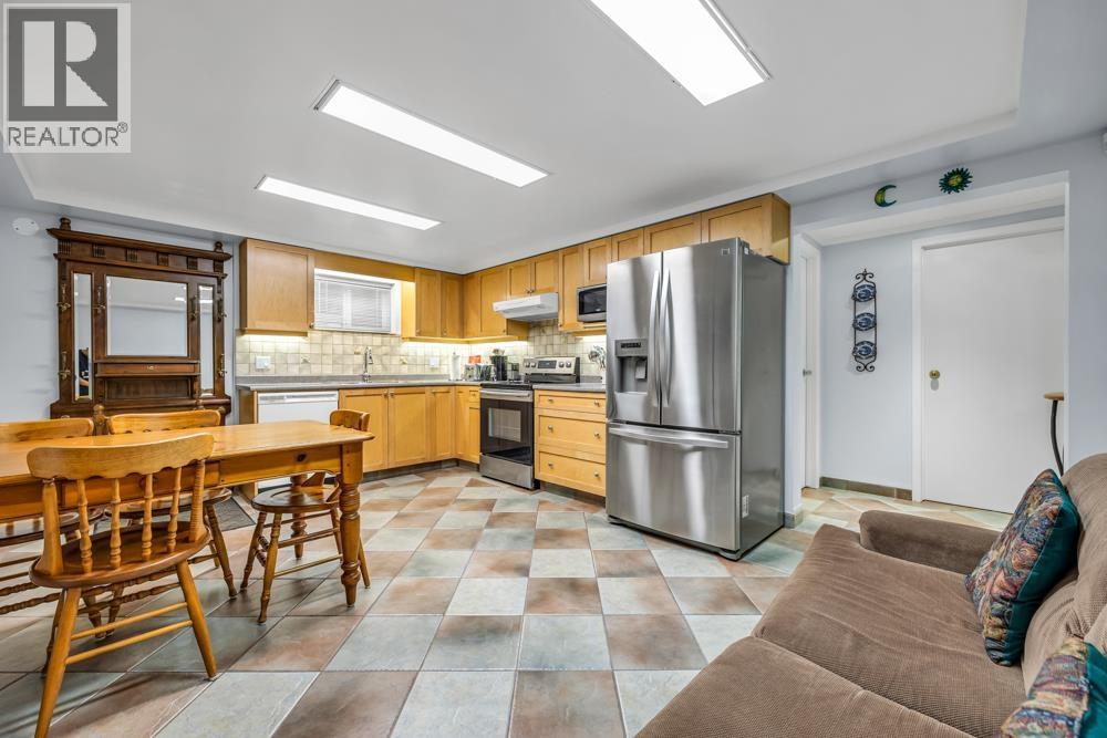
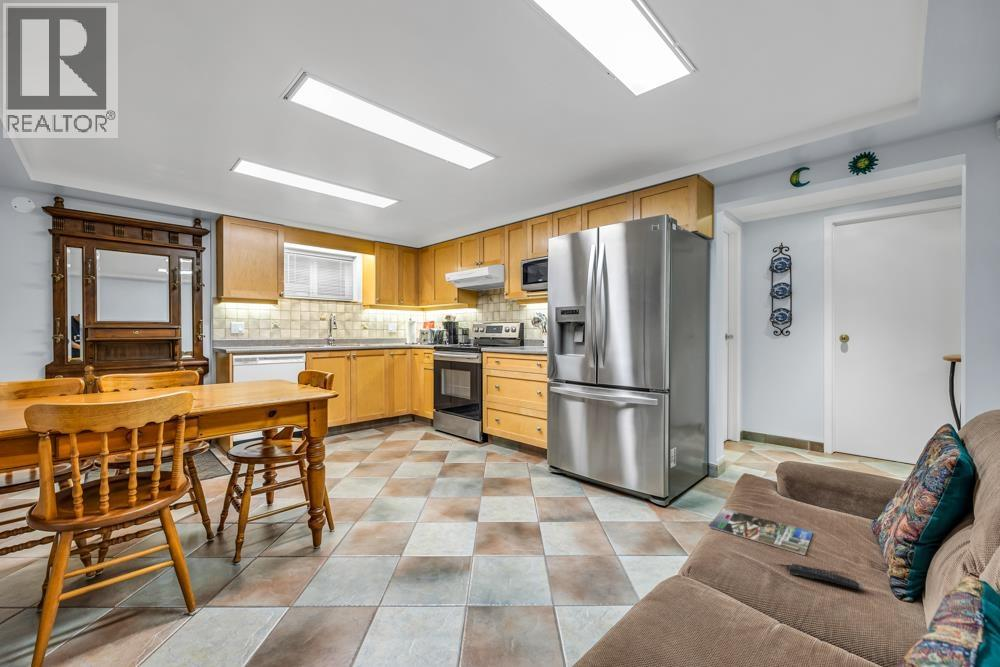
+ magazine [707,507,814,556]
+ remote control [788,562,864,591]
